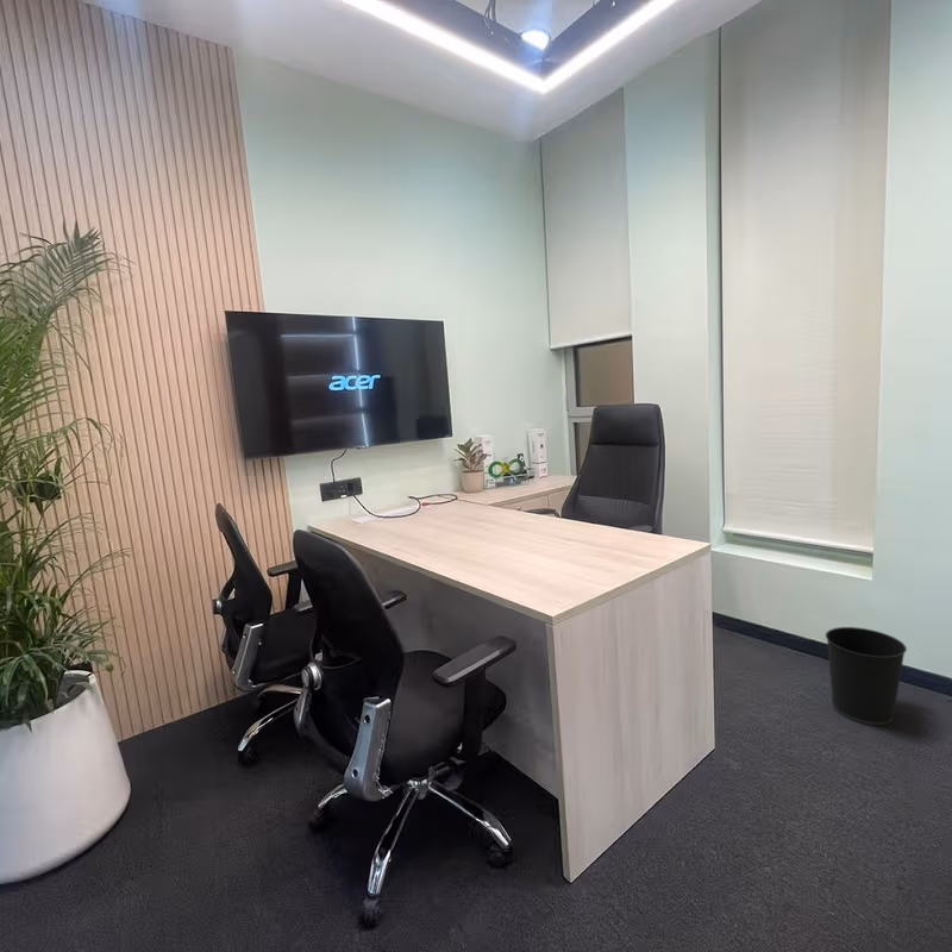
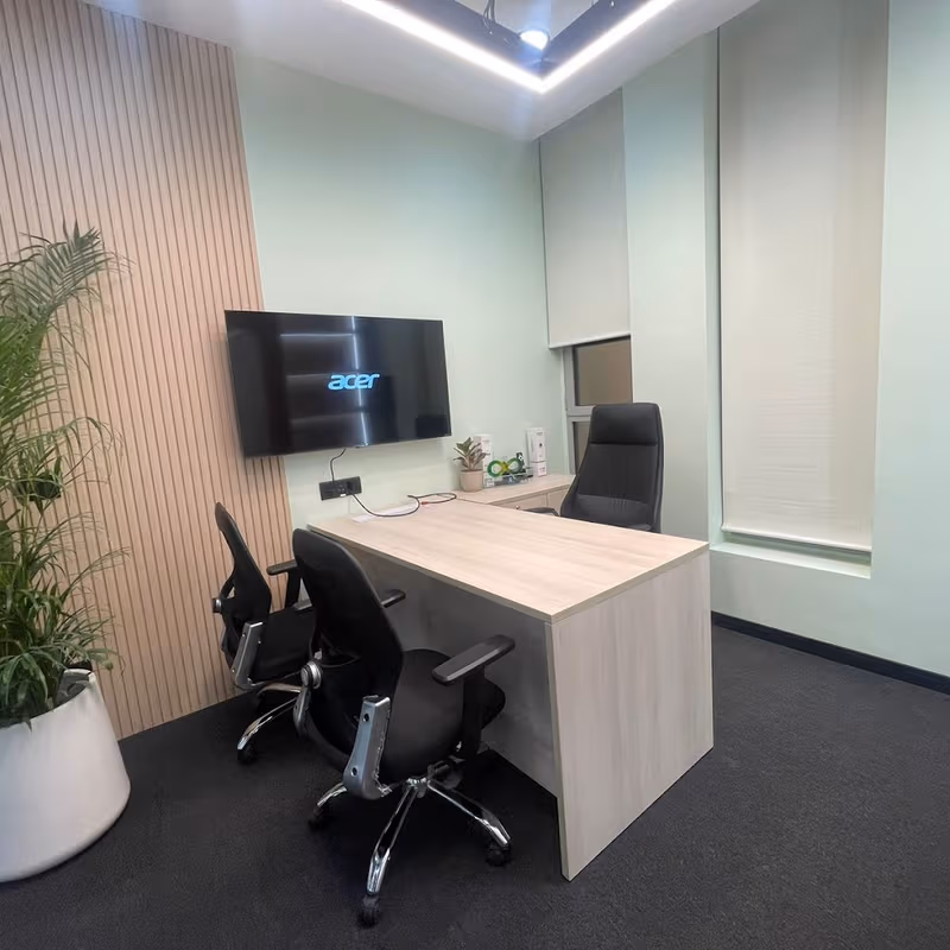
- wastebasket [825,626,908,726]
